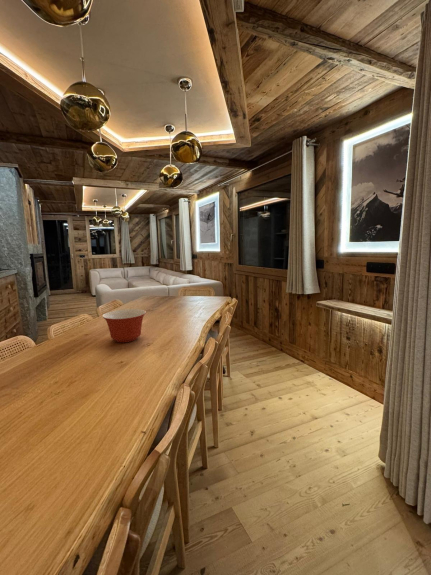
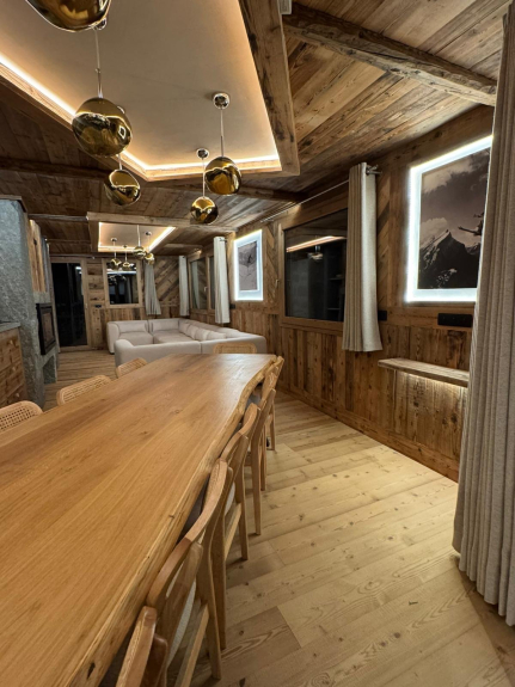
- mixing bowl [101,308,147,343]
